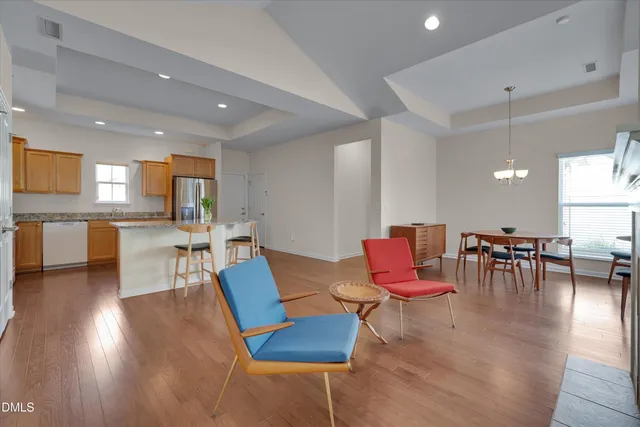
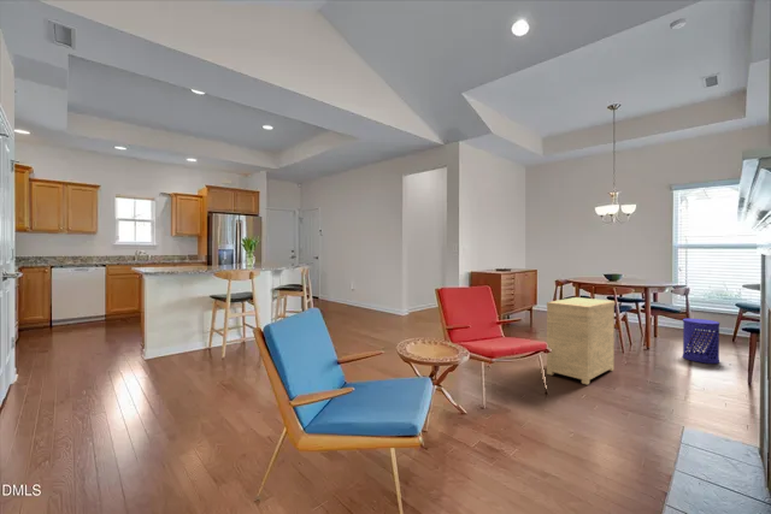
+ waste bin [682,318,720,365]
+ side table [546,296,616,385]
